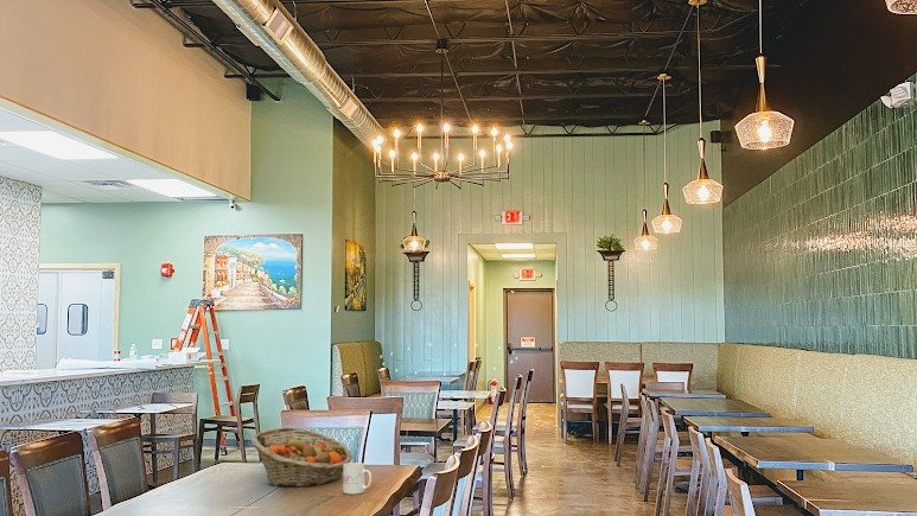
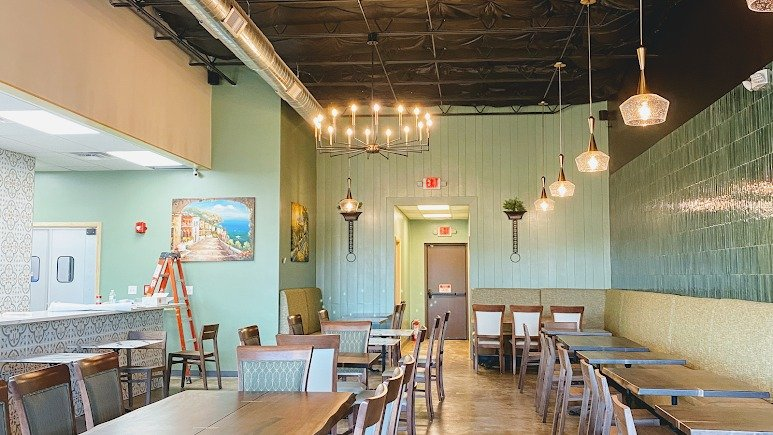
- fruit basket [250,427,354,489]
- mug [342,461,372,496]
